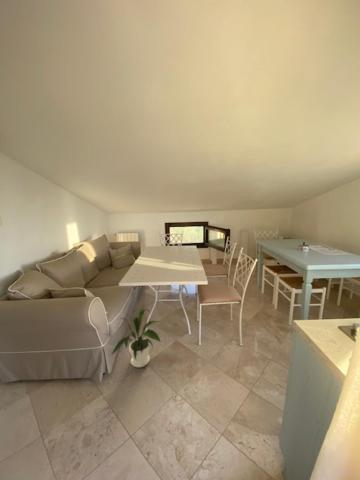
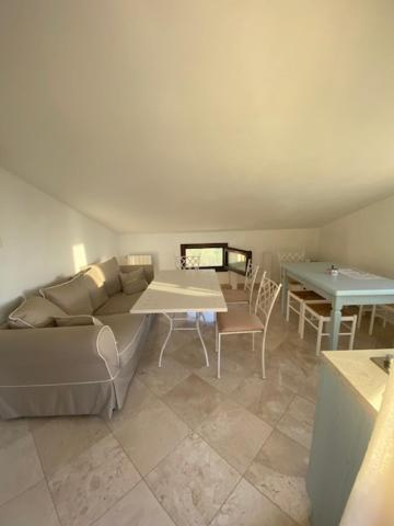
- house plant [110,308,161,368]
